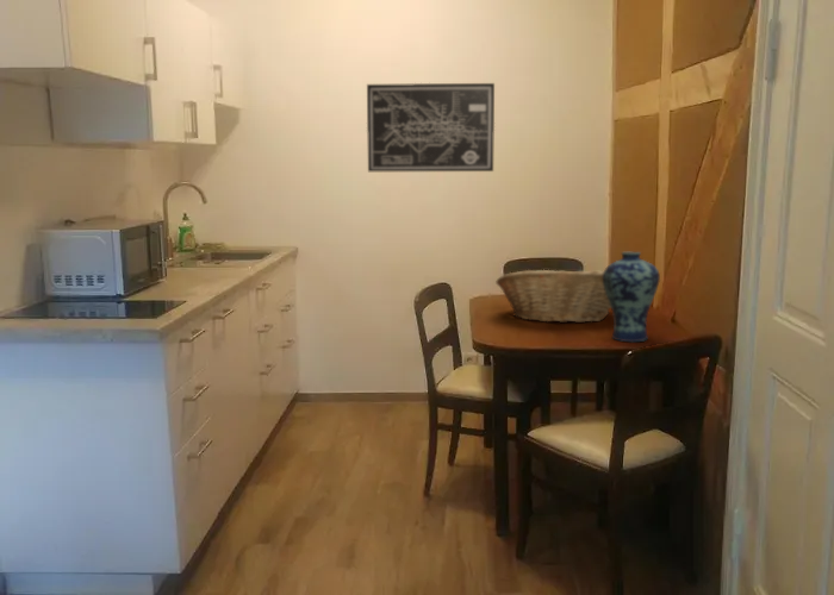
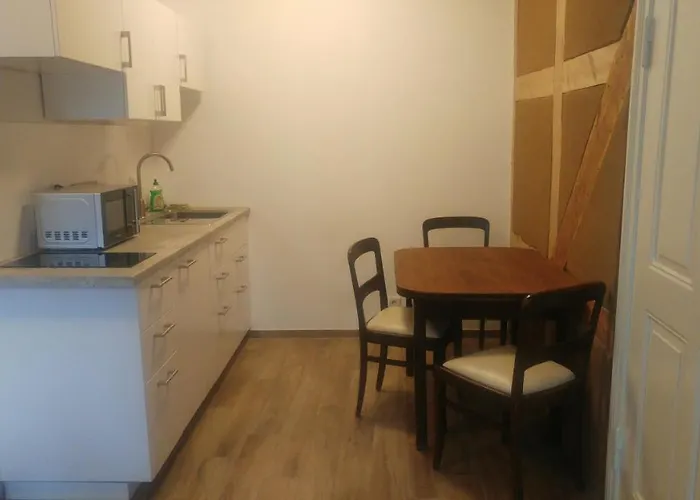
- wall art [366,82,496,173]
- vase [603,251,661,343]
- fruit basket [494,269,611,324]
